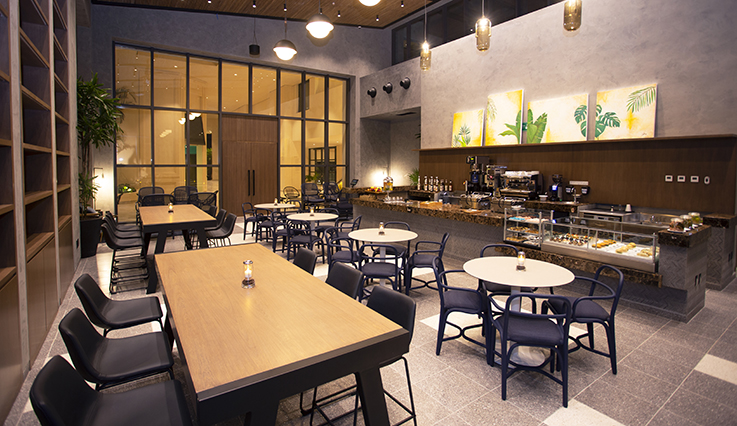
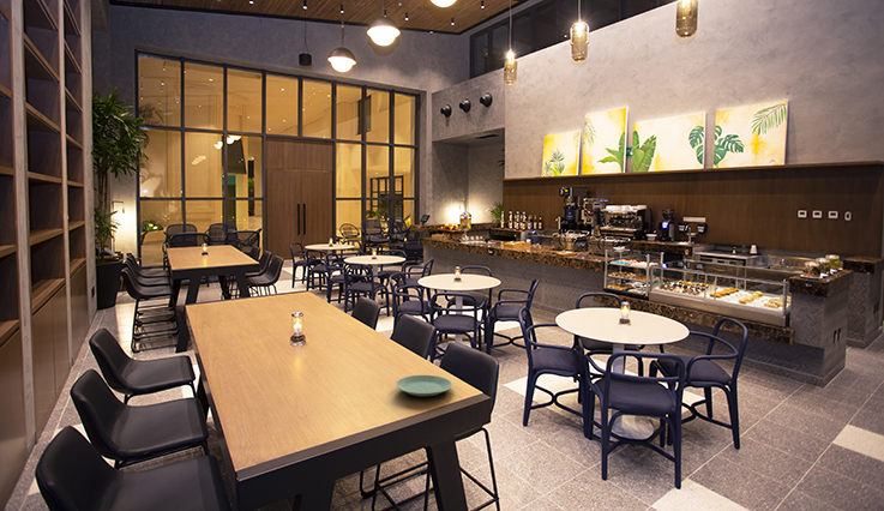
+ plate [395,374,453,397]
